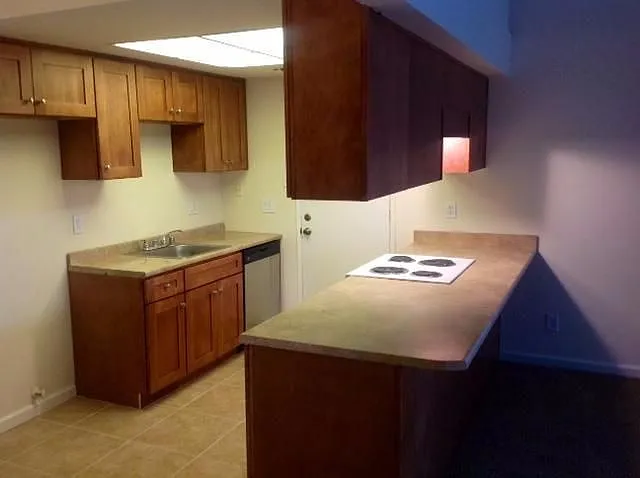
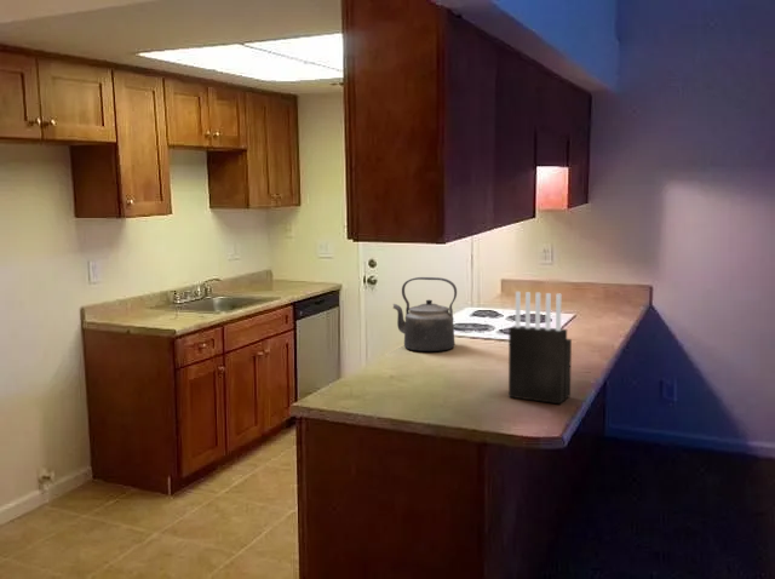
+ kettle [392,276,458,352]
+ knife block [507,291,573,405]
